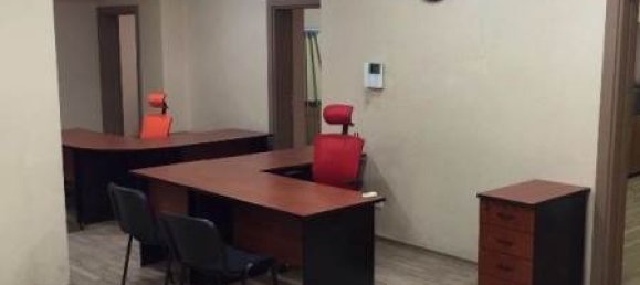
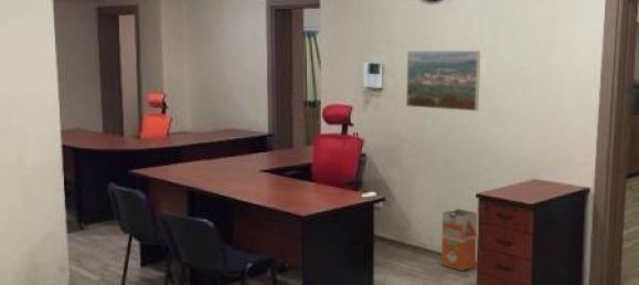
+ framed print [405,50,481,113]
+ waste bin [440,208,478,272]
